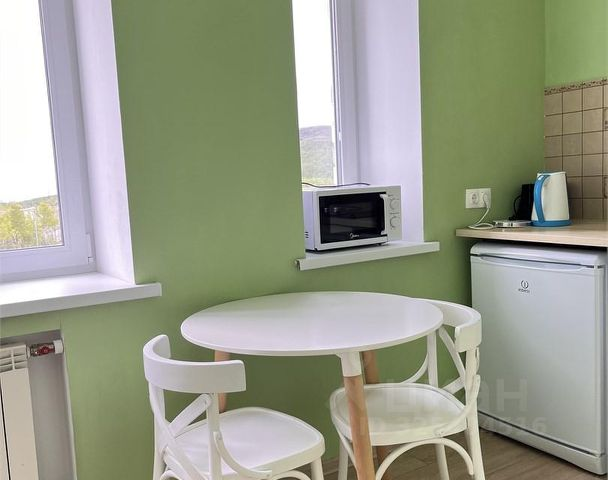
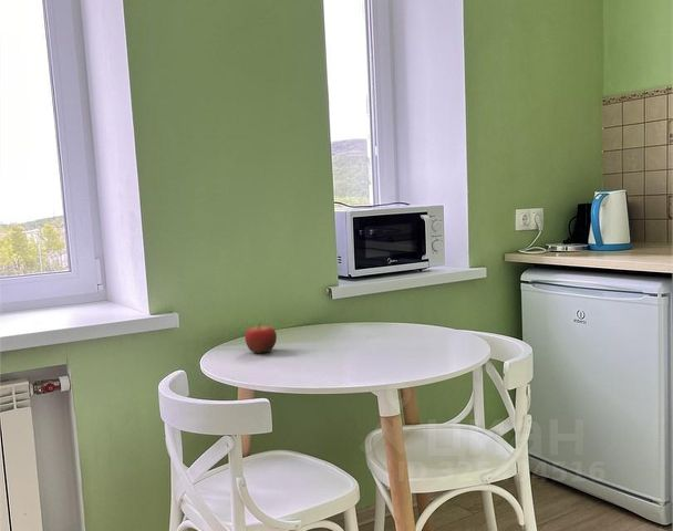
+ fruit [244,323,278,354]
